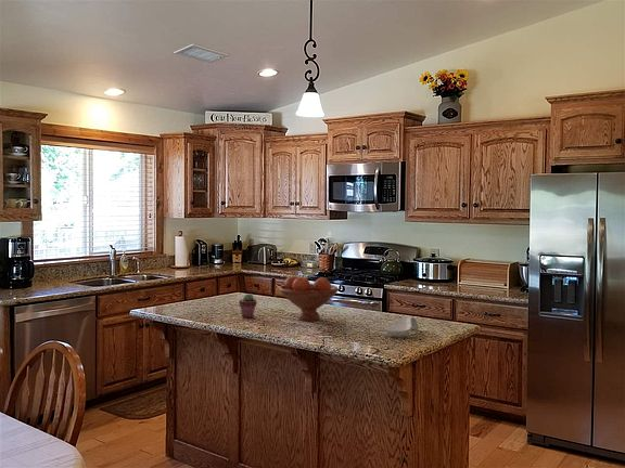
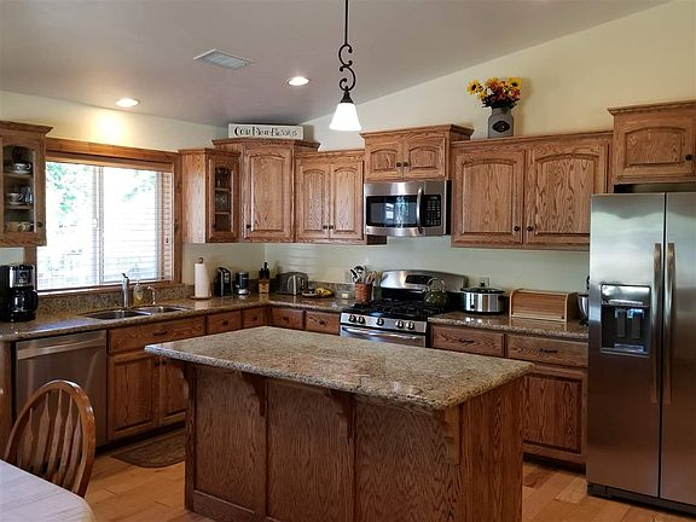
- fruit bowl [278,275,340,322]
- spoon rest [383,315,420,338]
- potted succulent [238,292,258,318]
